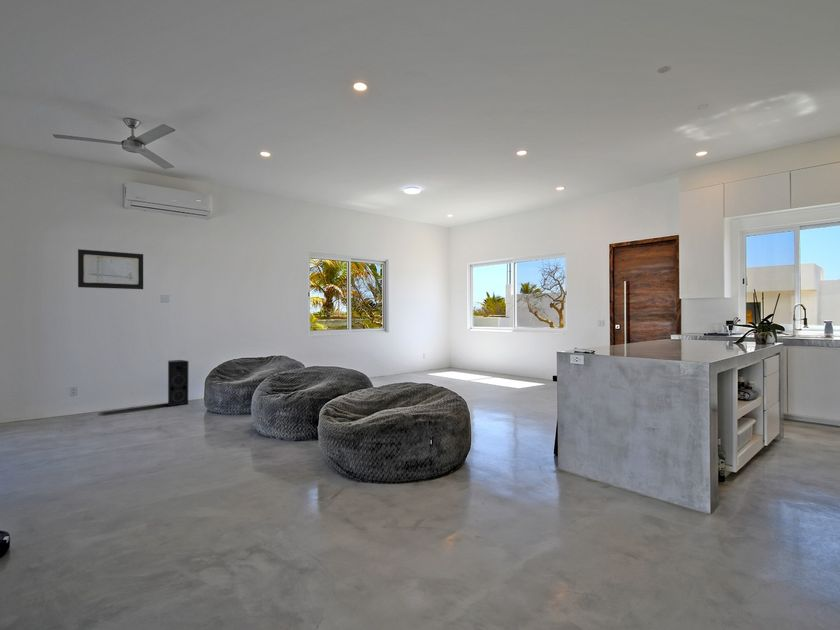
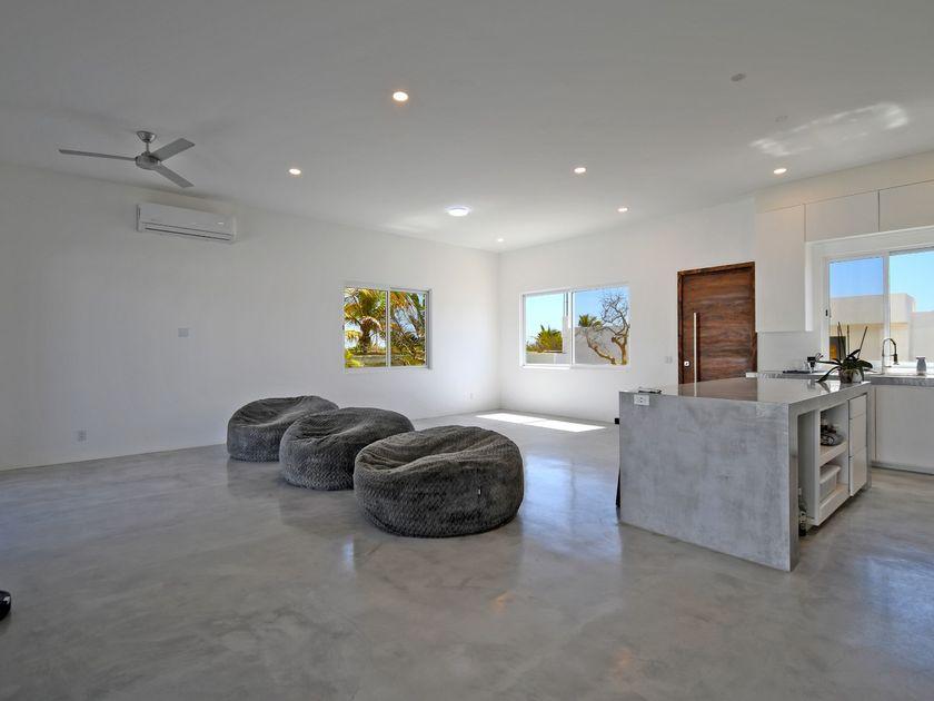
- speaker [167,359,190,407]
- wall art [77,248,144,290]
